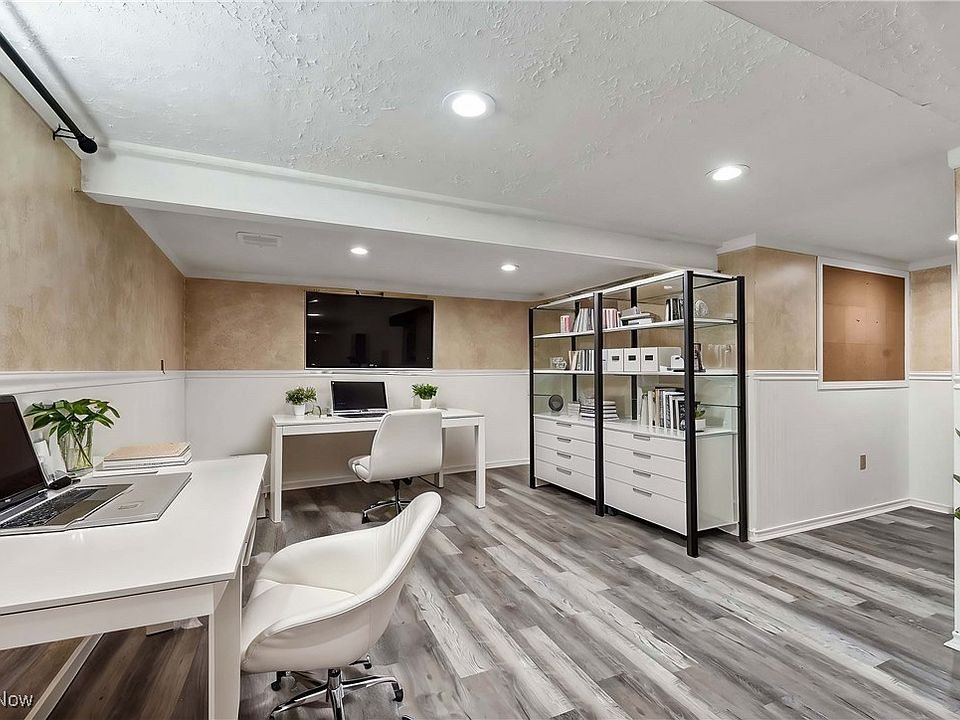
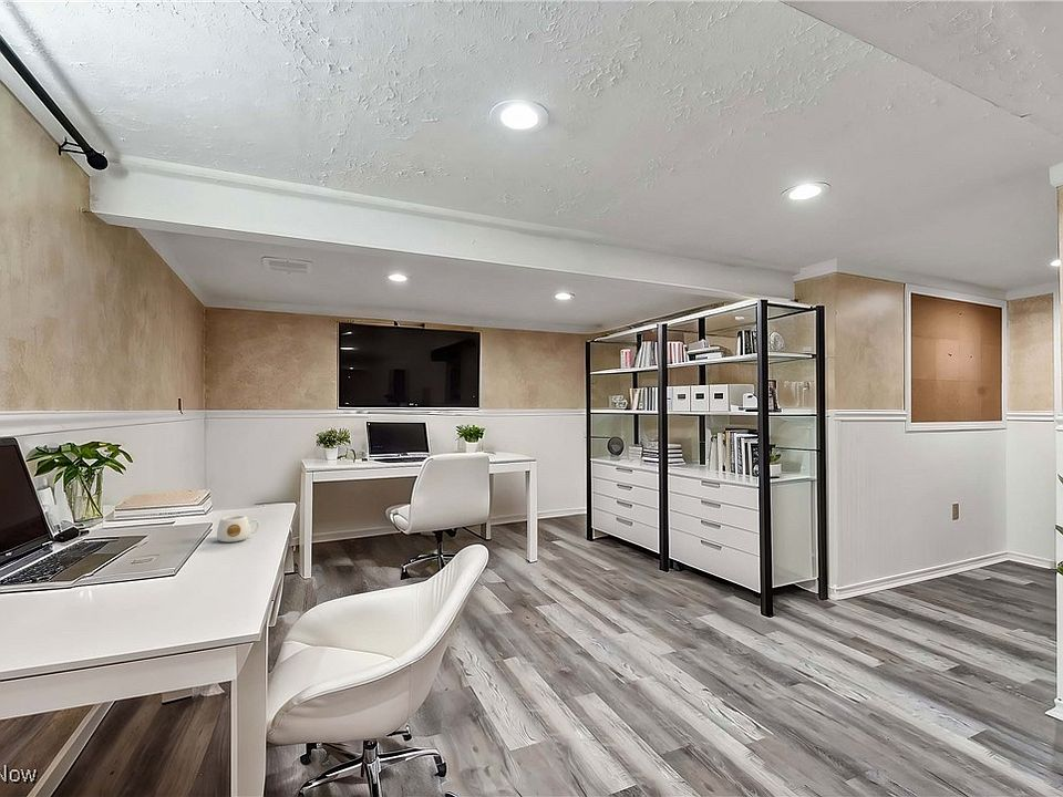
+ mug [216,515,260,544]
